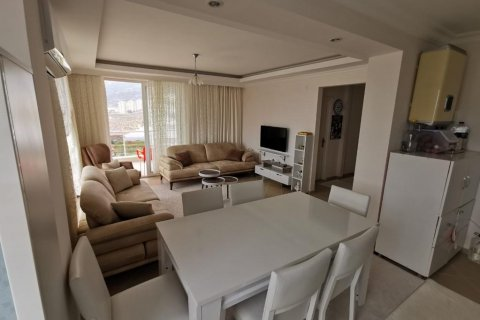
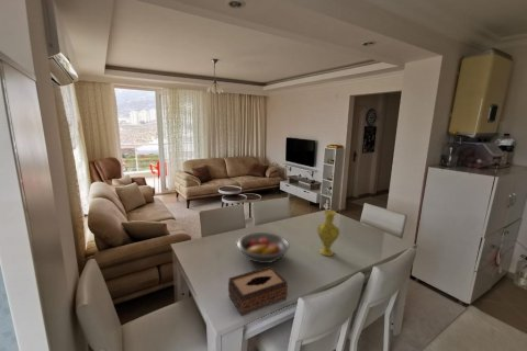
+ vase [316,208,340,257]
+ fruit bowl [236,231,290,264]
+ tissue box [227,265,289,317]
